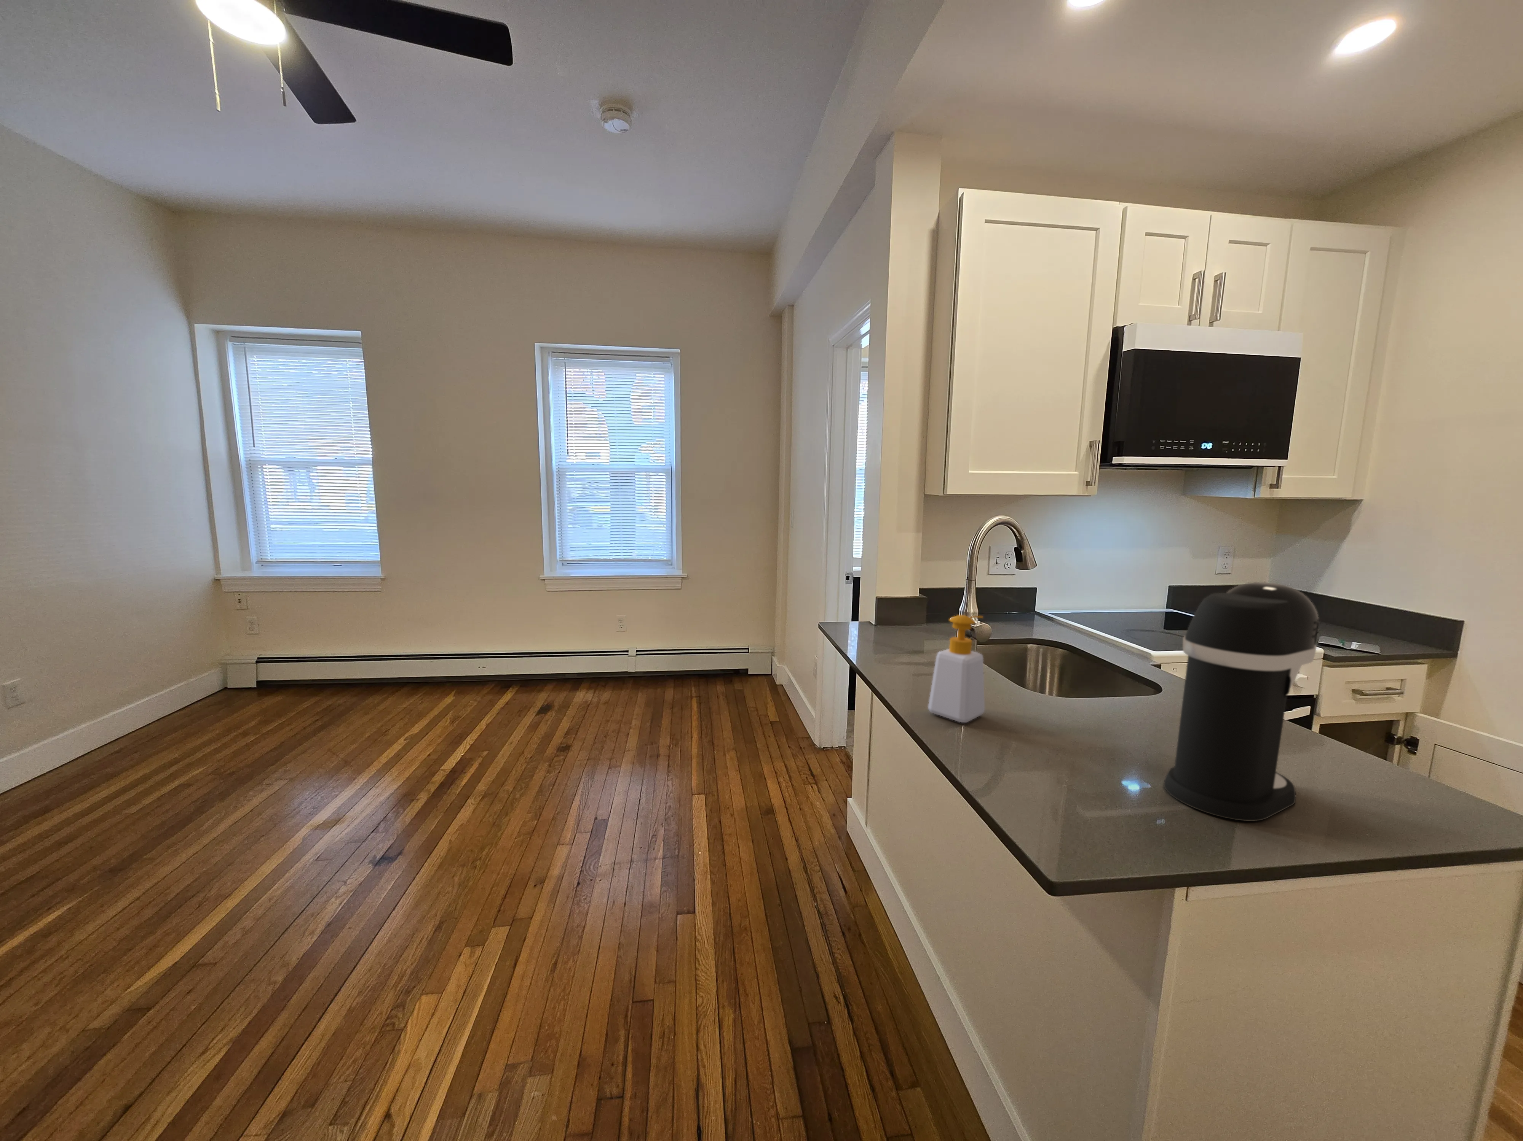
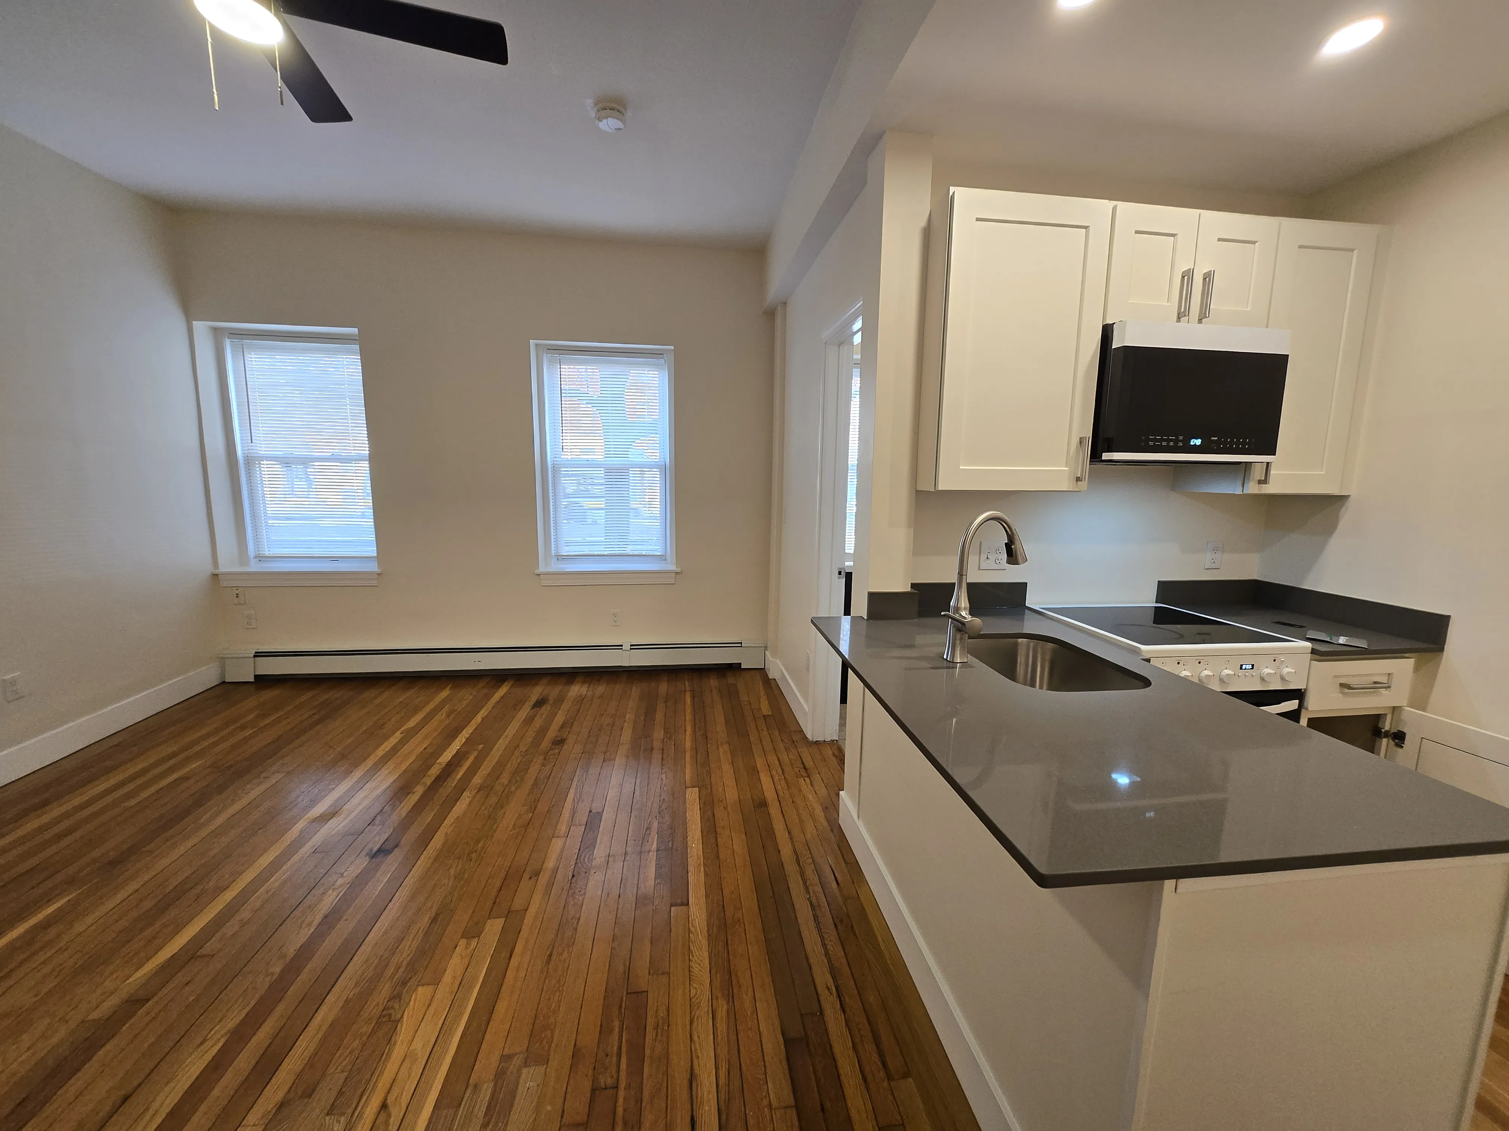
- soap bottle [927,615,985,723]
- coffee maker [1163,582,1319,821]
